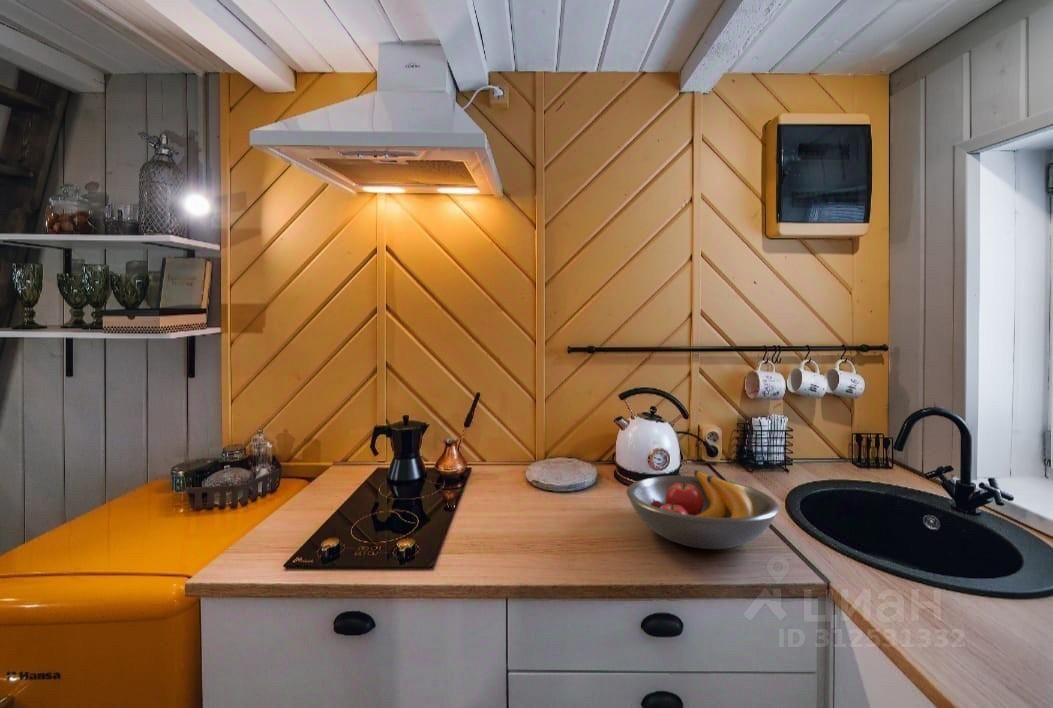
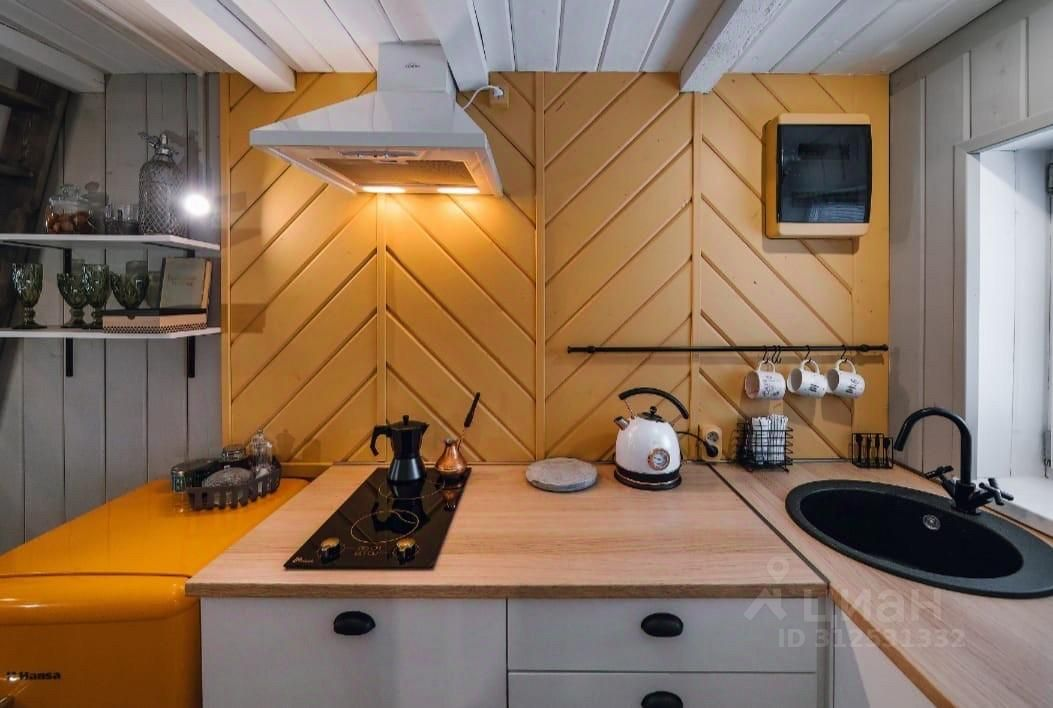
- fruit bowl [625,469,781,550]
